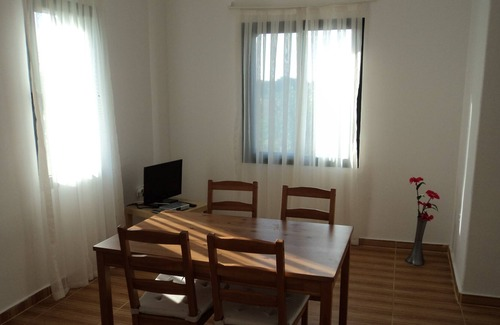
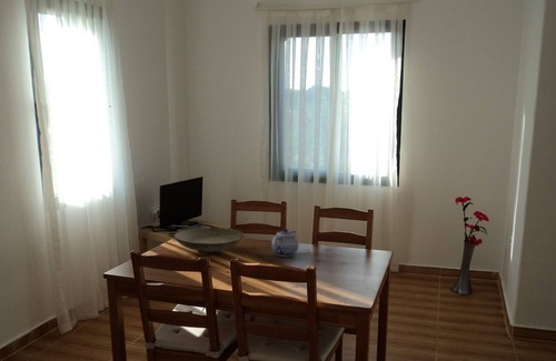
+ decorative bowl [172,227,245,255]
+ teapot [270,228,299,258]
